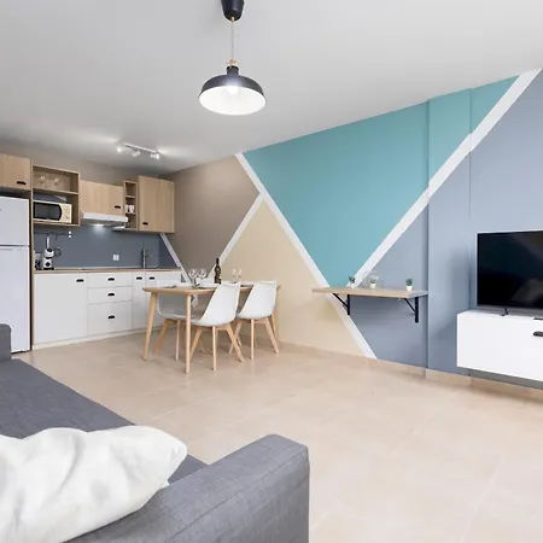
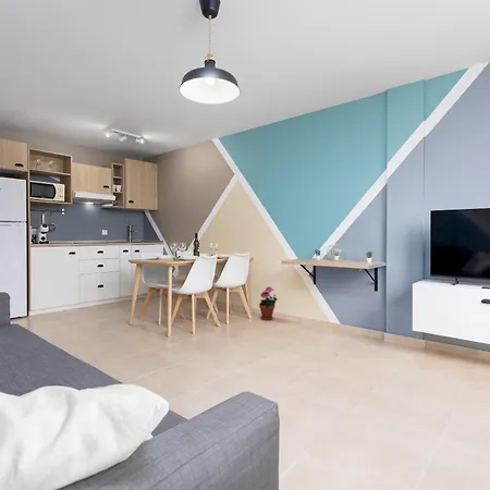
+ potted plant [258,286,279,321]
